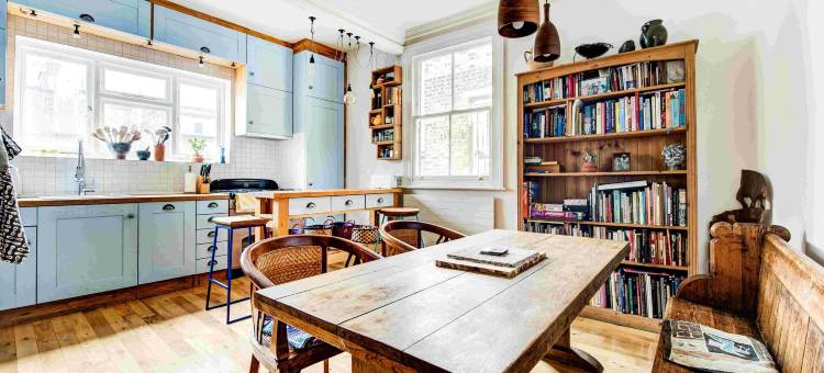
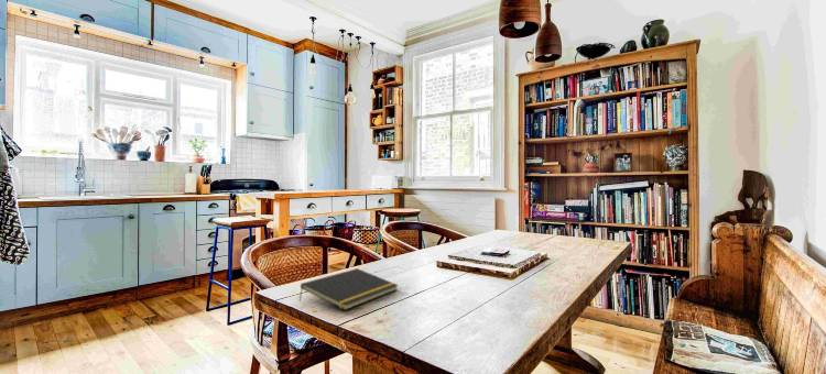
+ notepad [298,267,400,311]
